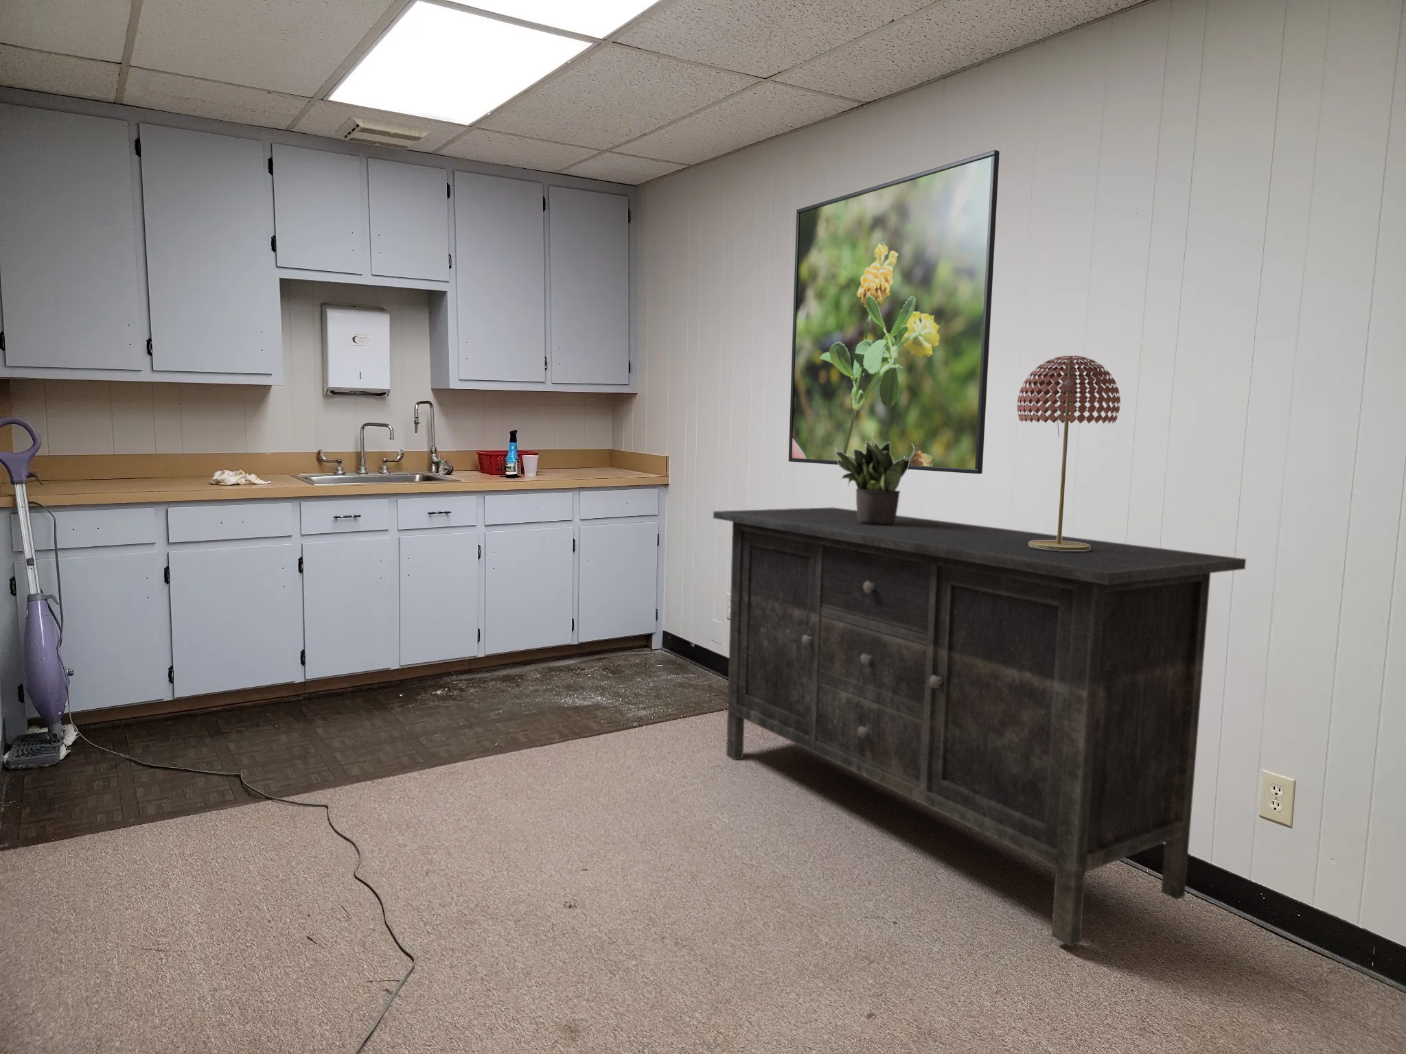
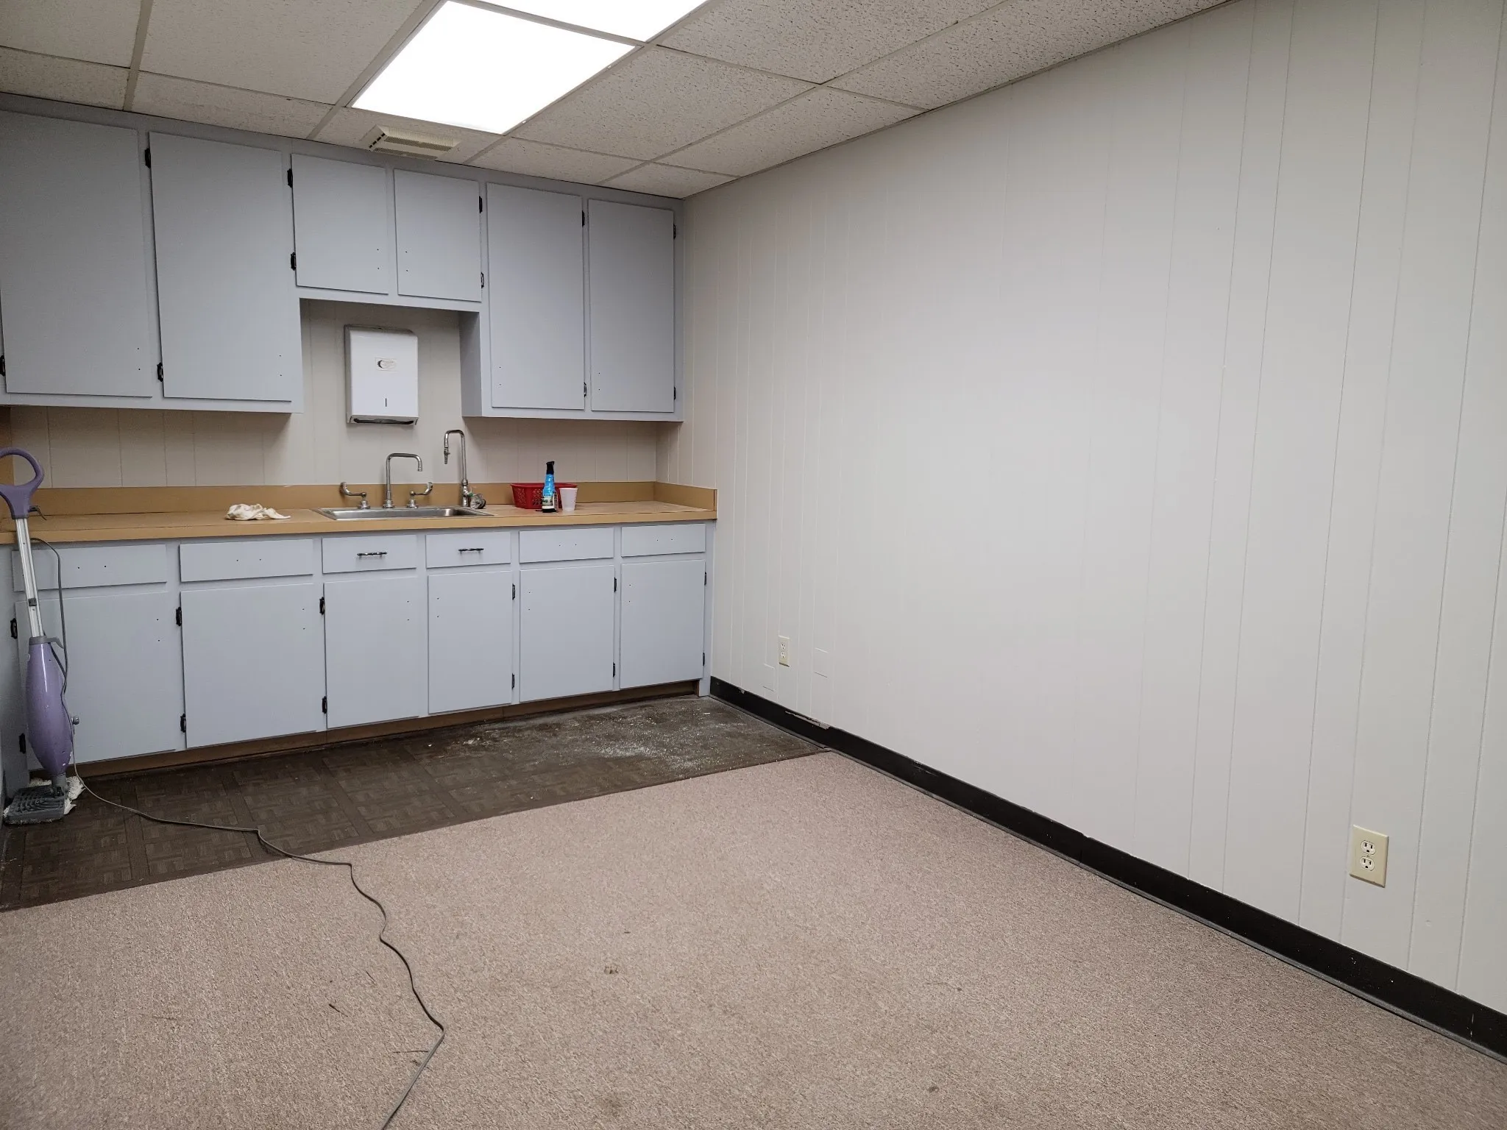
- potted plant [835,433,914,525]
- table lamp [1016,354,1121,550]
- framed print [788,149,1001,474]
- sideboard [713,506,1247,947]
